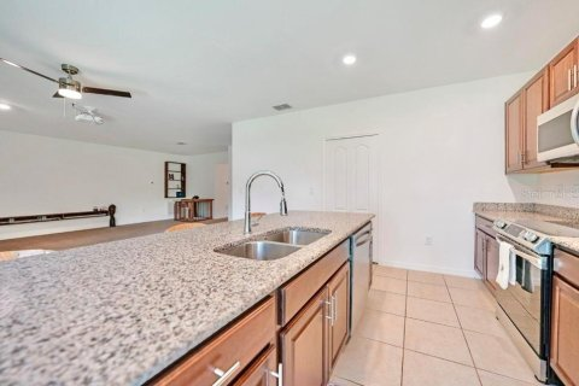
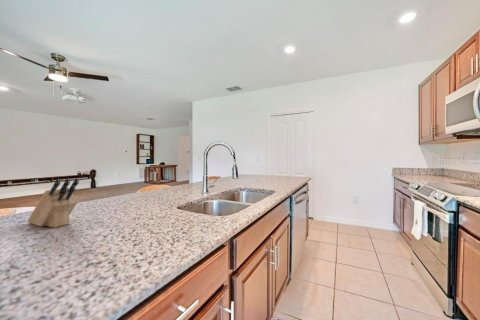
+ knife block [27,177,80,228]
